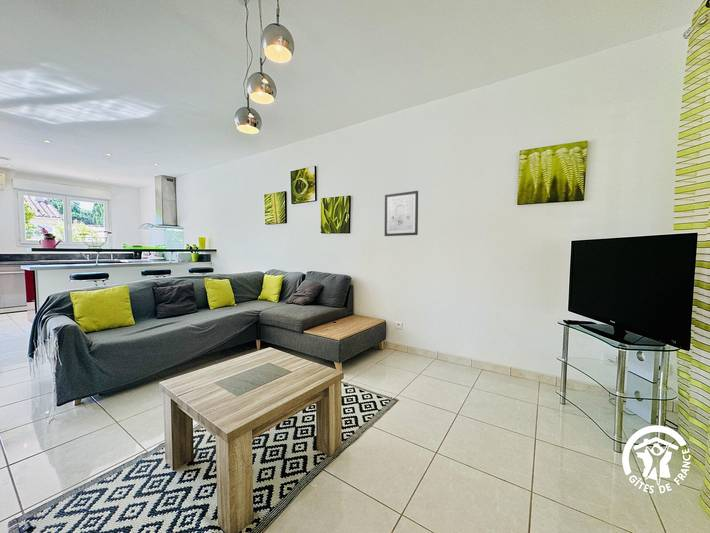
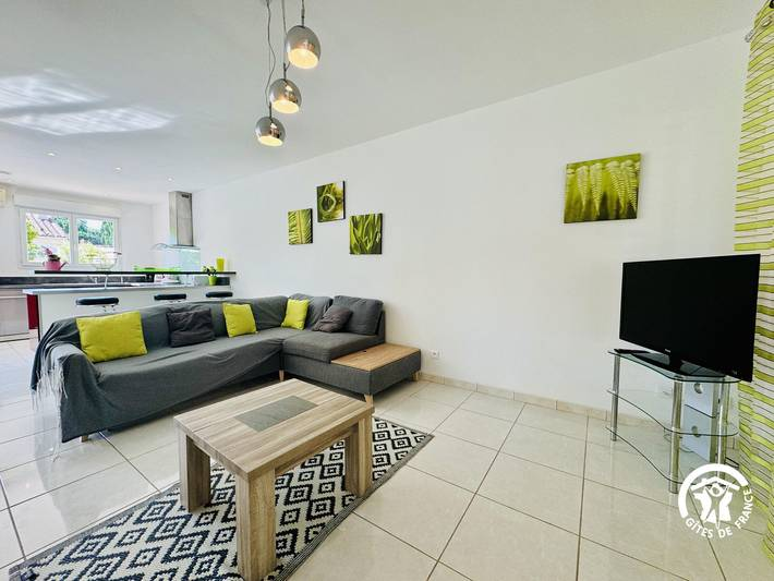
- wall art [384,190,419,237]
